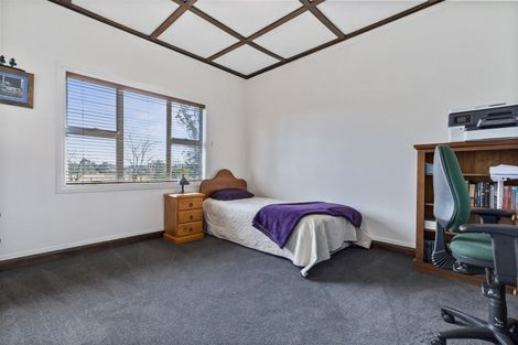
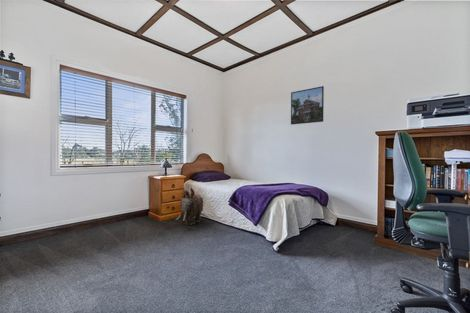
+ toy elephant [175,187,204,226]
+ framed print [290,85,325,126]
